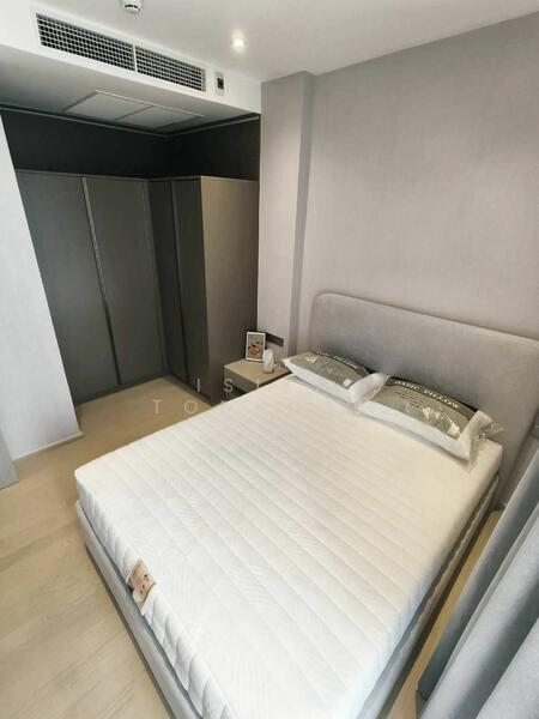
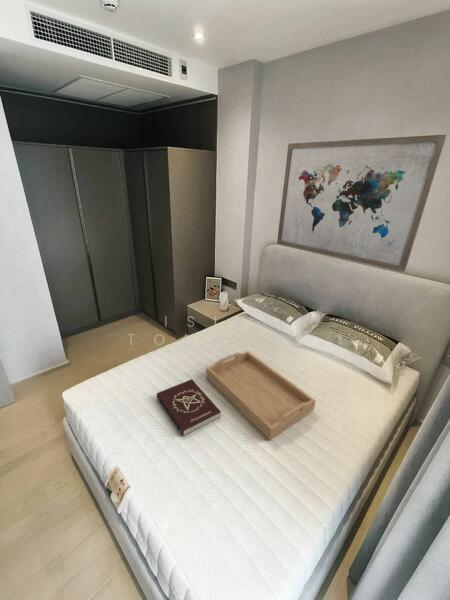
+ wall art [276,134,448,273]
+ book [156,378,222,437]
+ serving tray [205,350,317,441]
